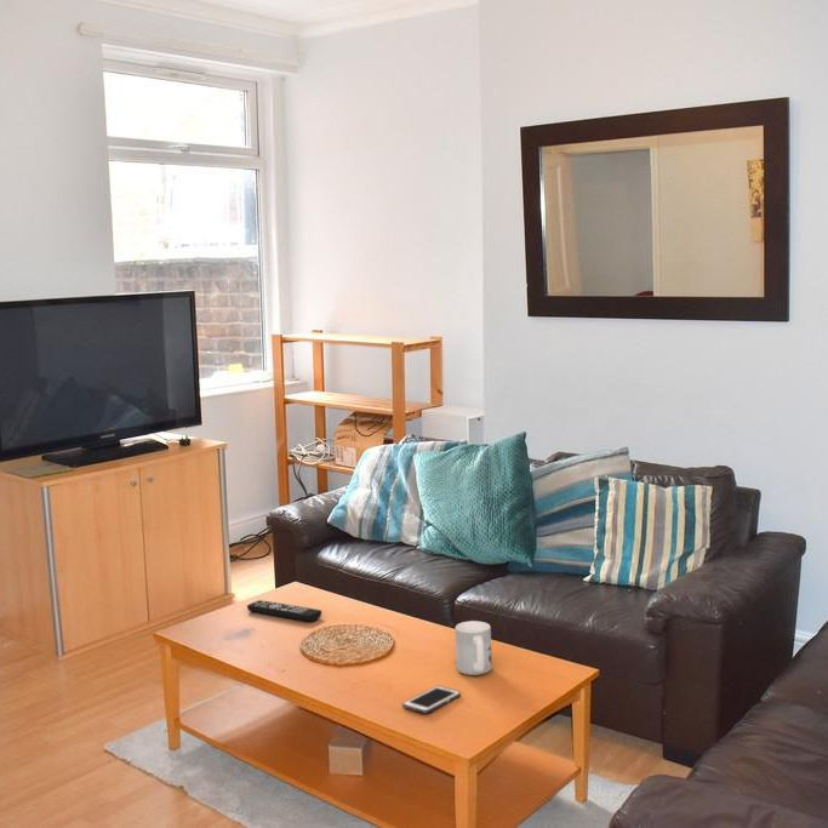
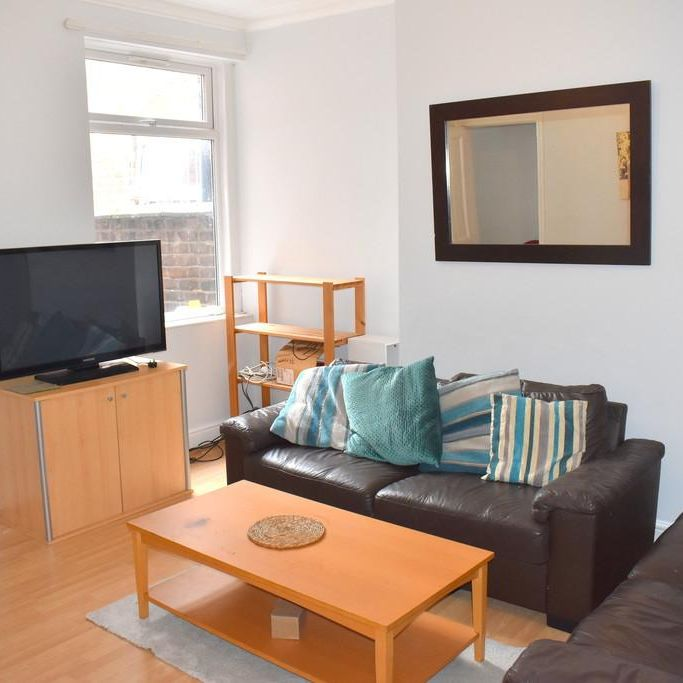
- cell phone [401,685,462,714]
- remote control [246,599,322,622]
- mug [455,619,492,676]
